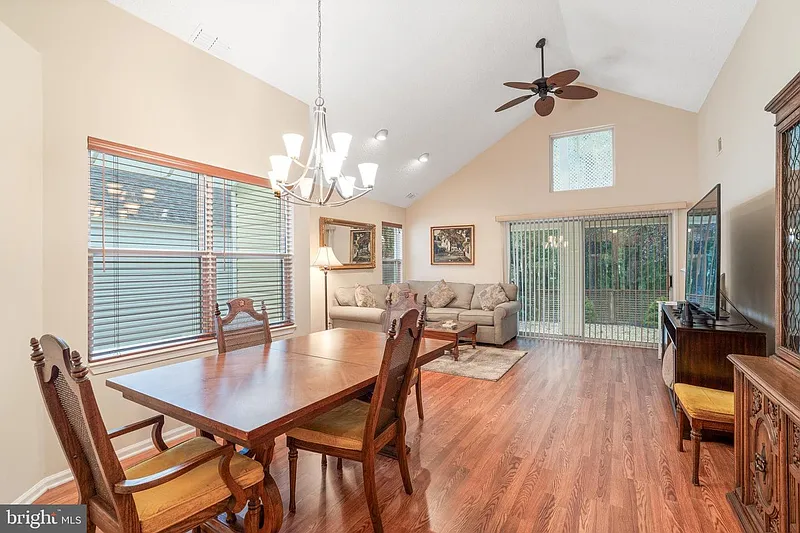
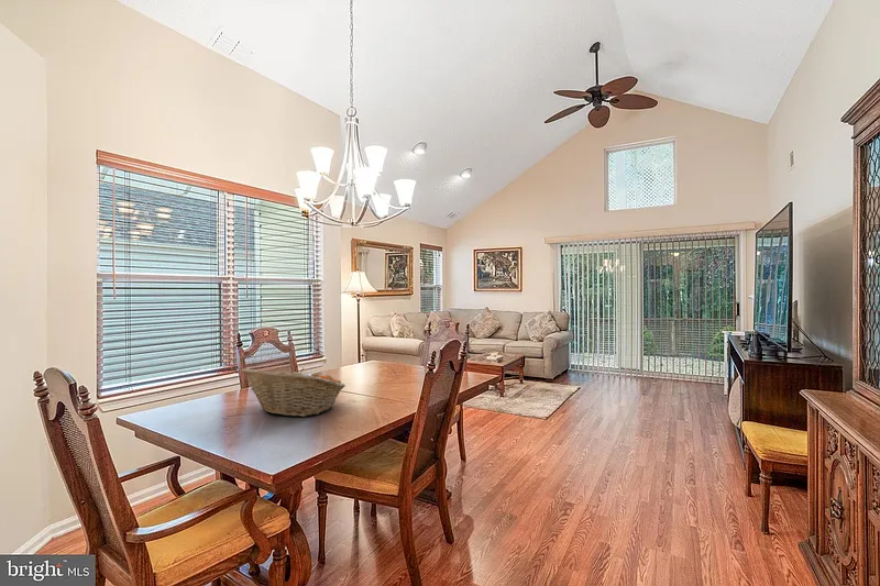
+ fruit basket [241,367,346,418]
